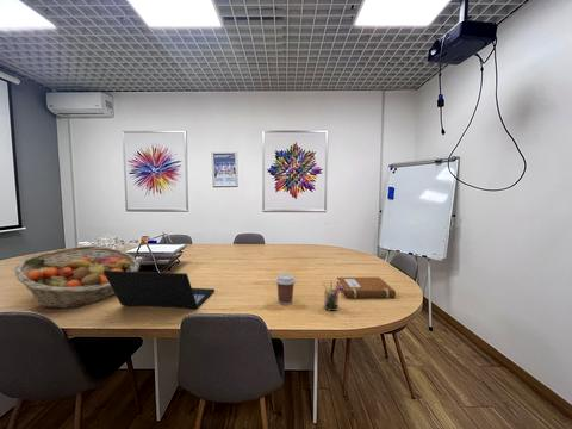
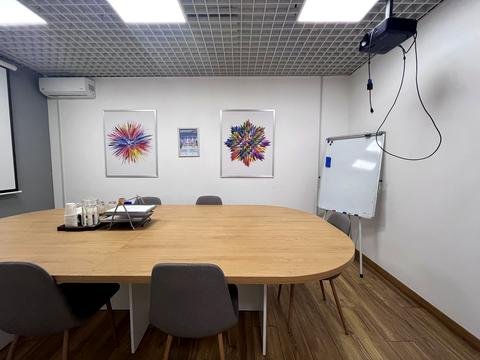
- coffee cup [274,273,297,305]
- fruit basket [13,244,141,310]
- notebook [336,276,397,299]
- laptop [104,271,216,310]
- pen holder [321,280,342,312]
